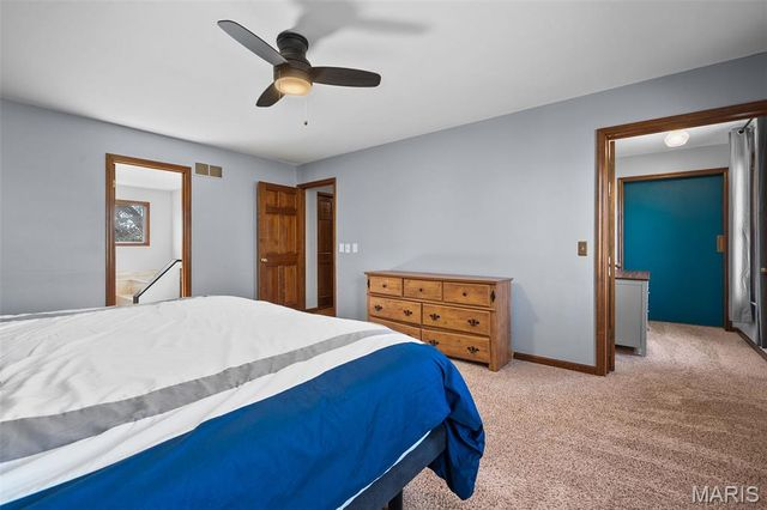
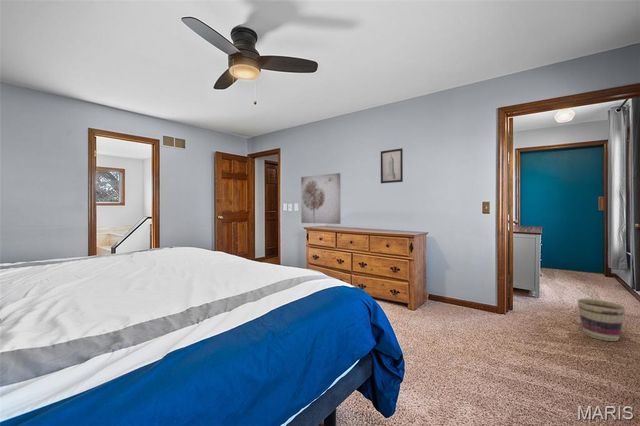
+ wall art [300,172,342,225]
+ wall art [380,147,404,184]
+ basket [576,298,627,342]
